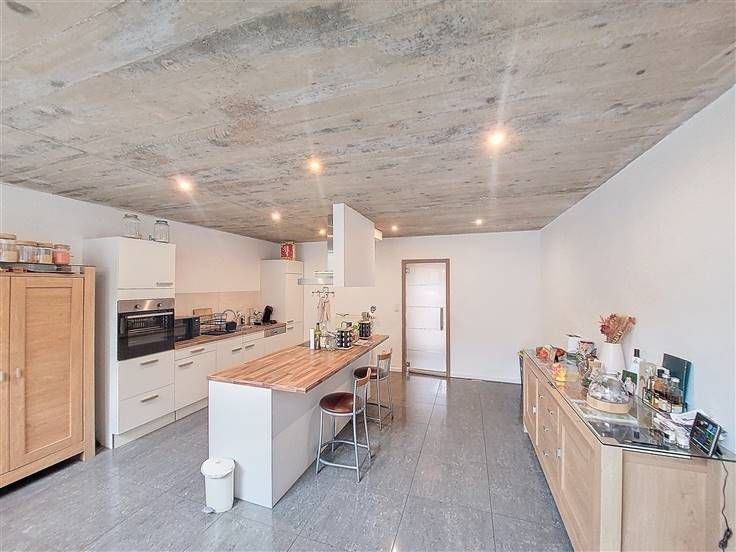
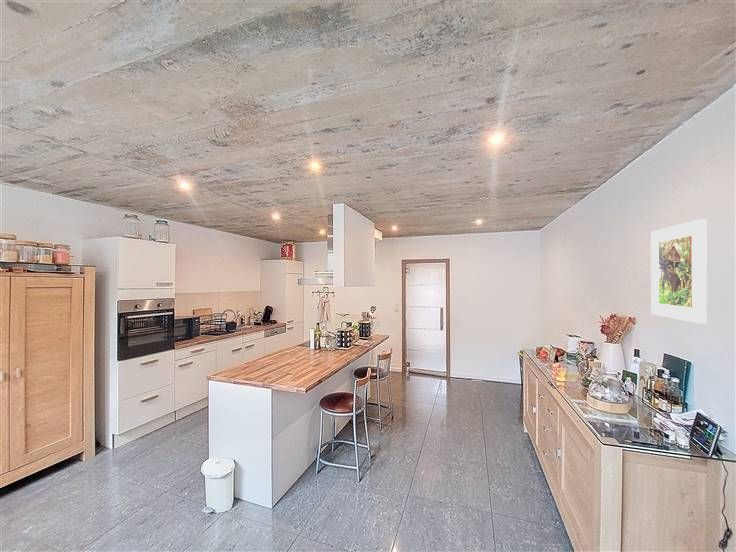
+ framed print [650,218,708,325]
